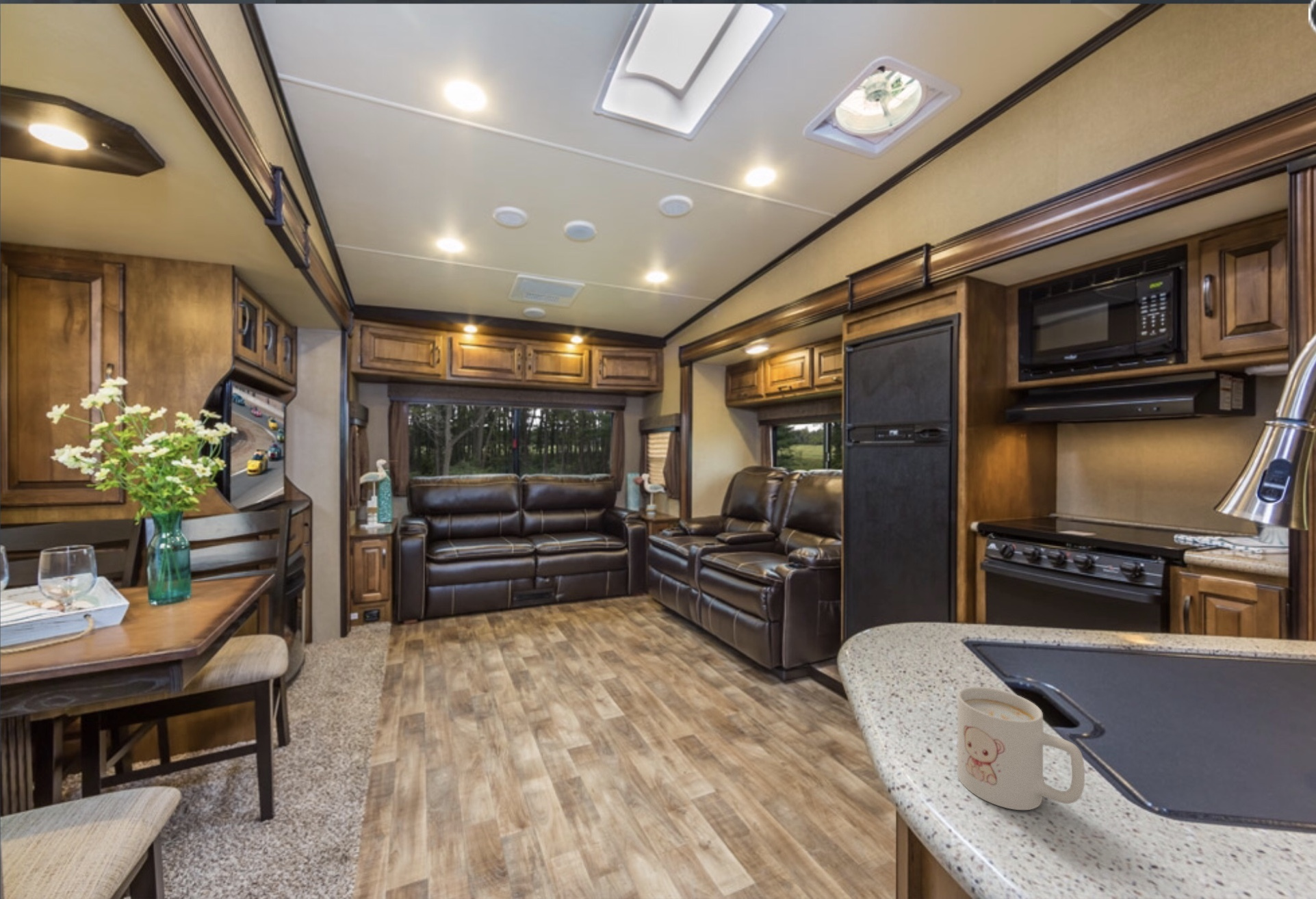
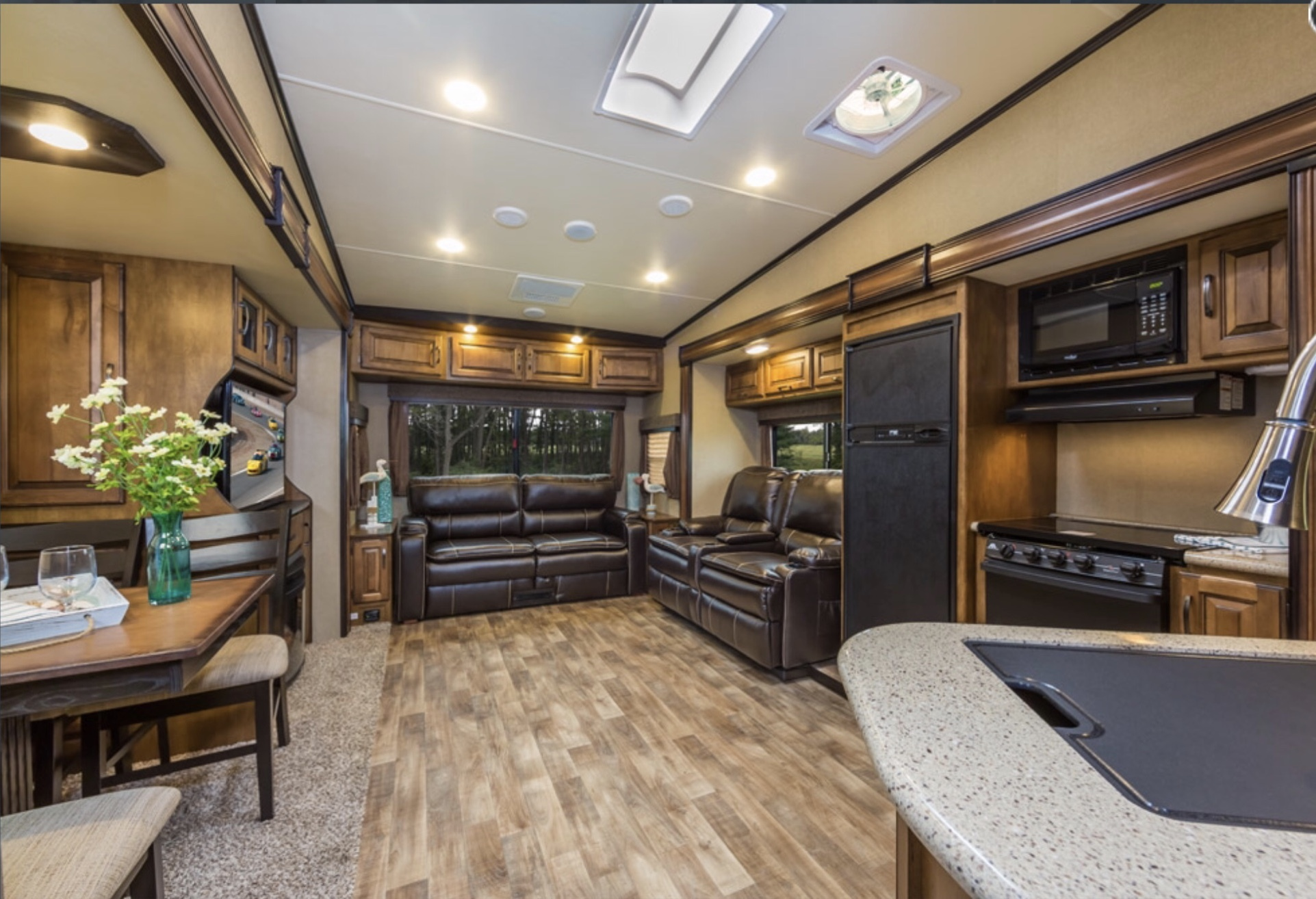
- mug [957,686,1085,811]
